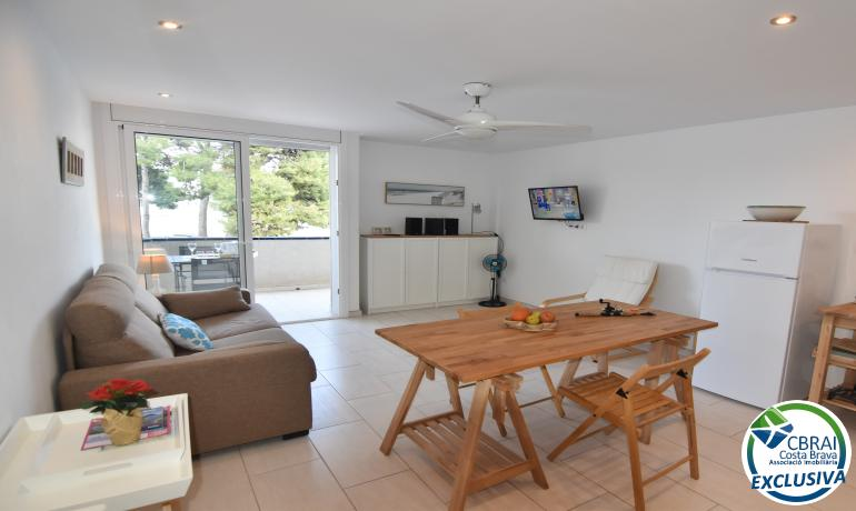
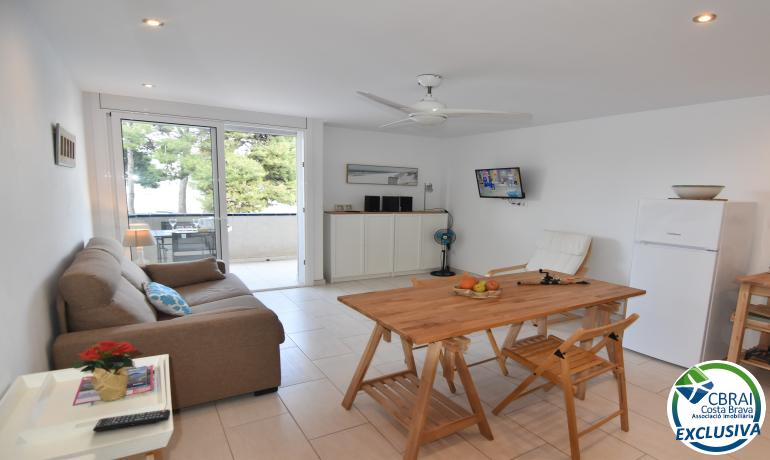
+ remote control [92,408,171,432]
